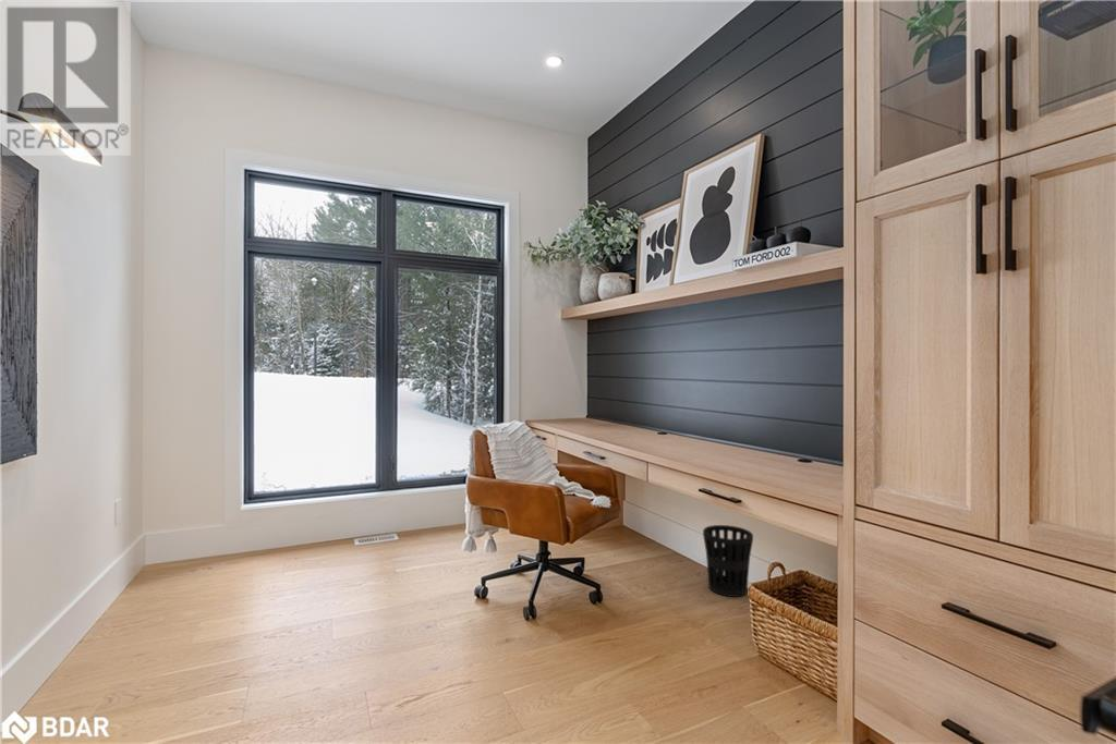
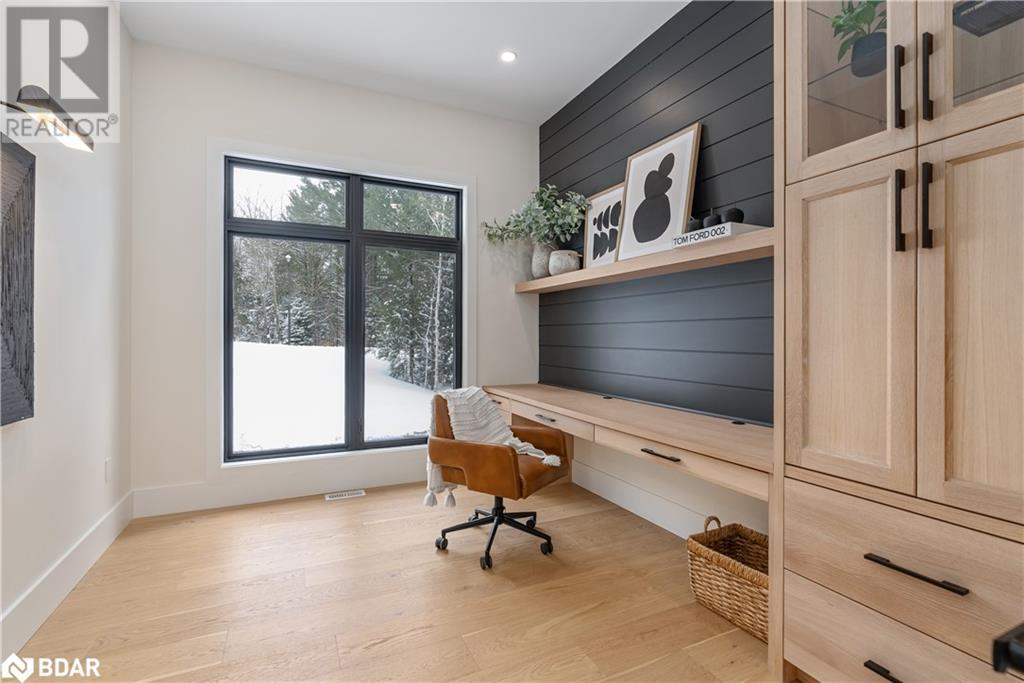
- wastebasket [702,524,754,598]
